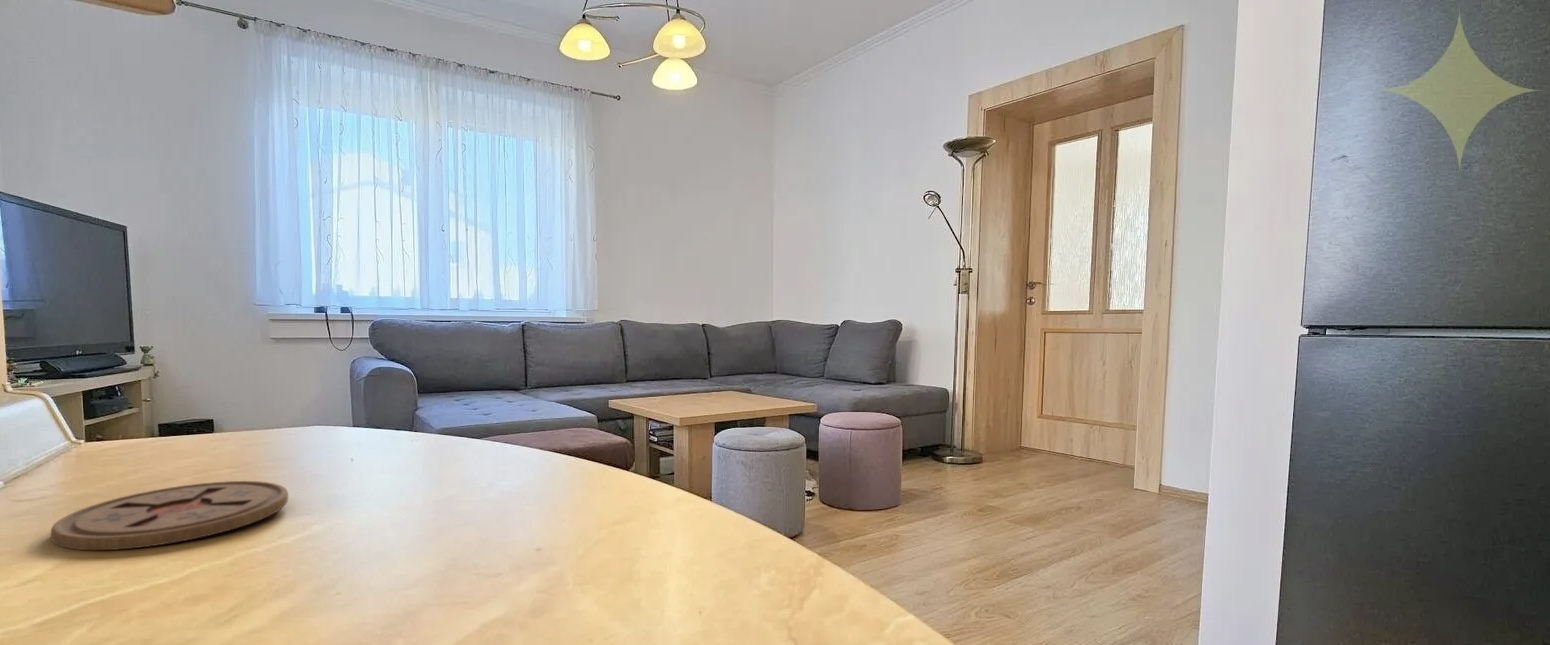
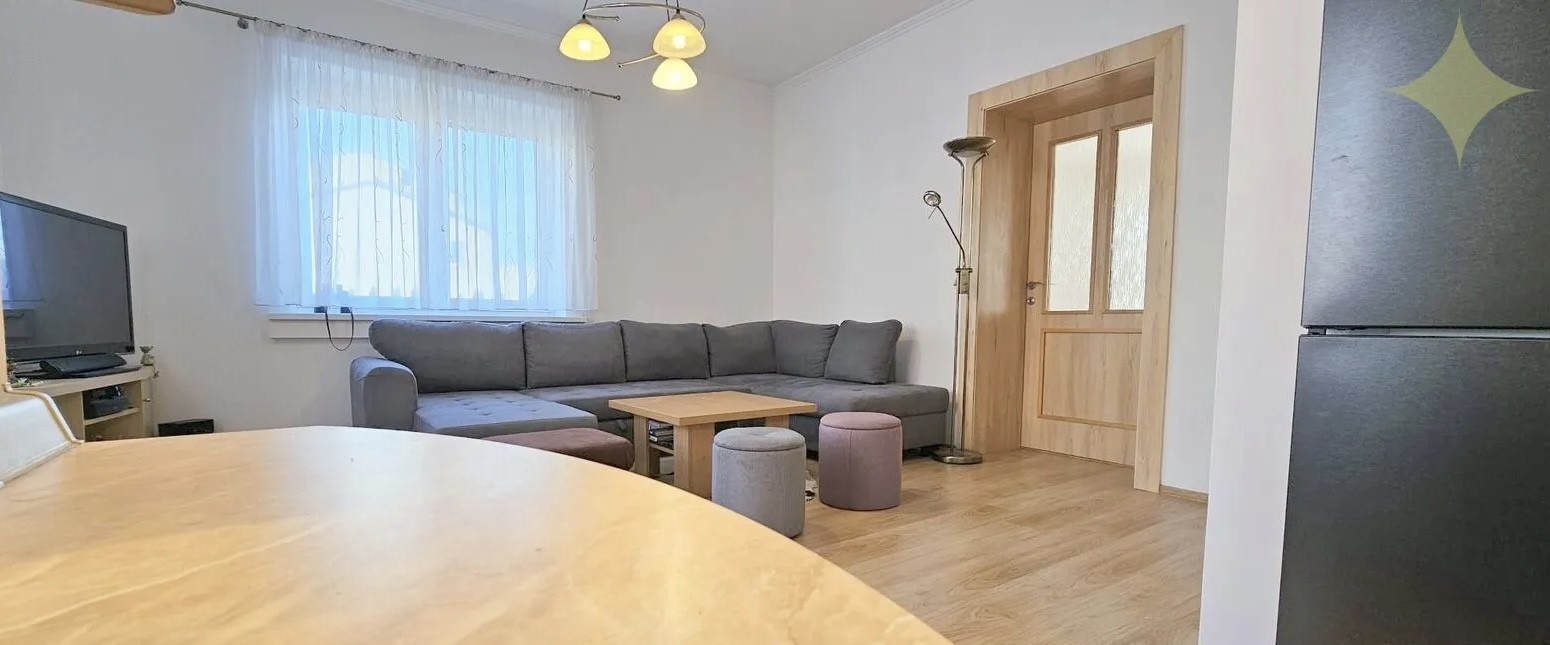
- coaster [50,480,289,551]
